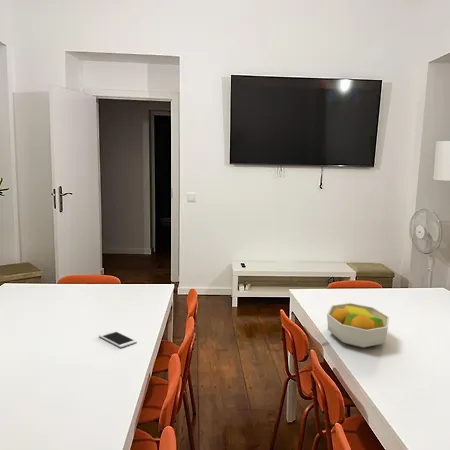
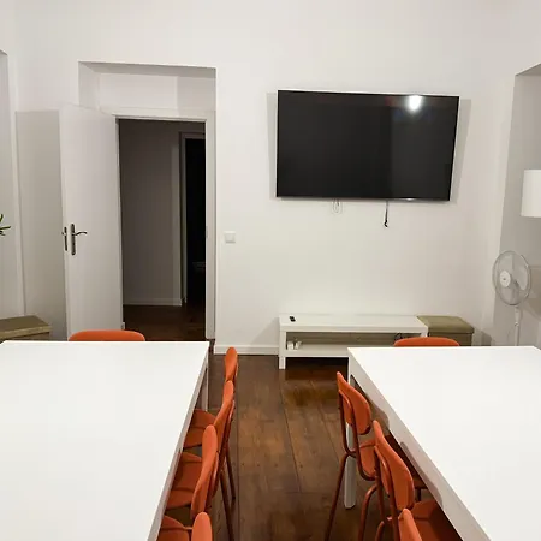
- fruit bowl [326,302,390,349]
- cell phone [98,329,138,349]
